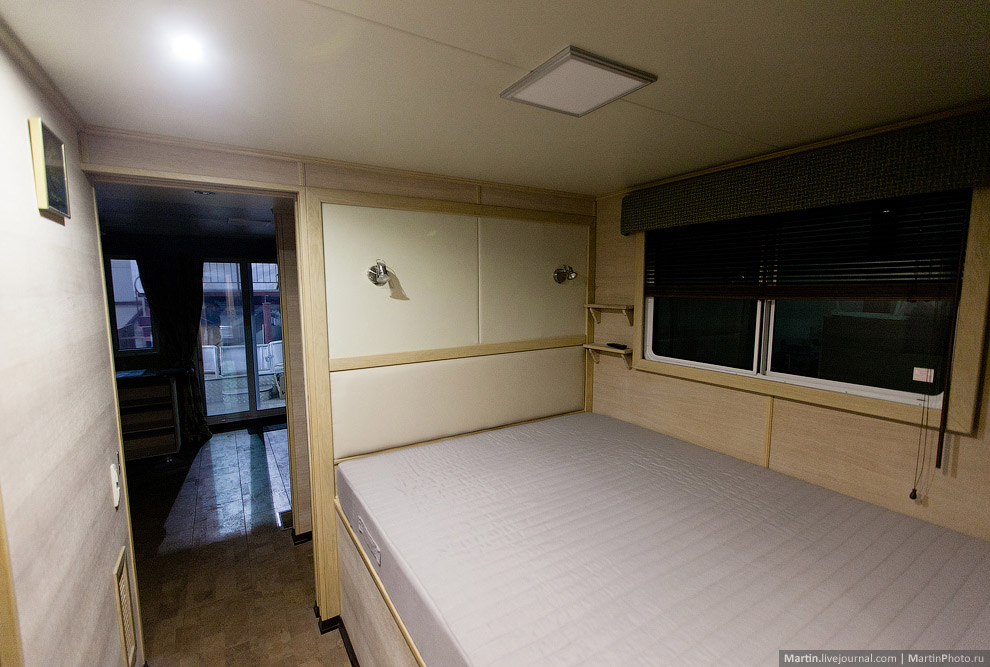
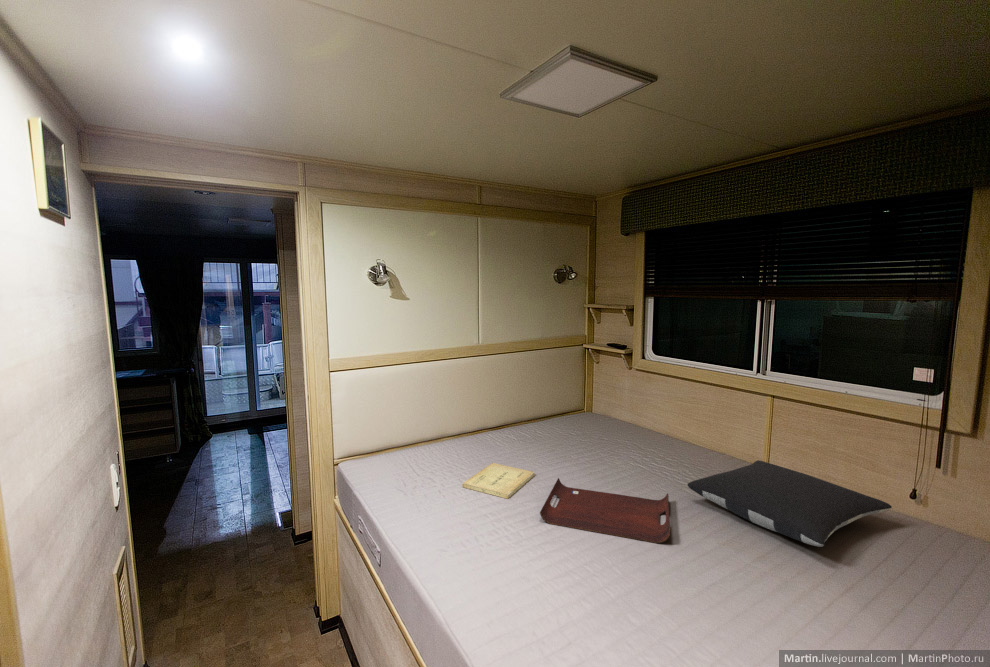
+ serving tray [539,477,671,544]
+ pillow [687,459,893,548]
+ book [461,462,536,500]
